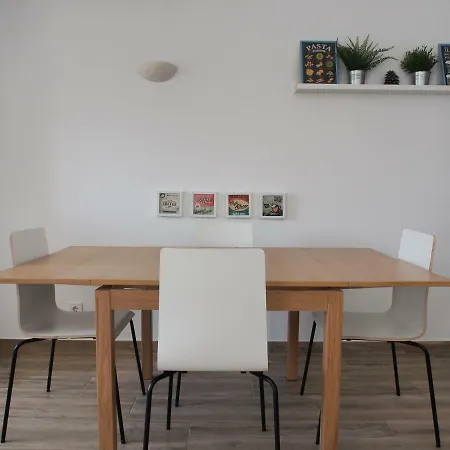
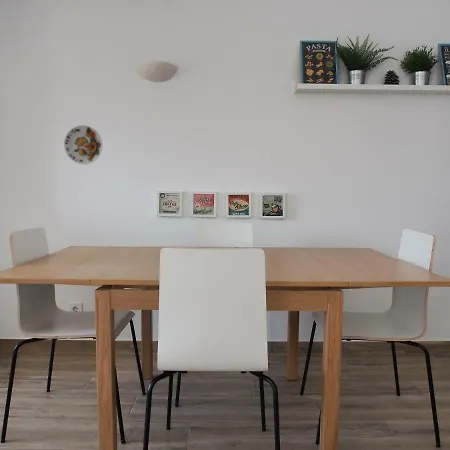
+ decorative plate [63,124,104,165]
